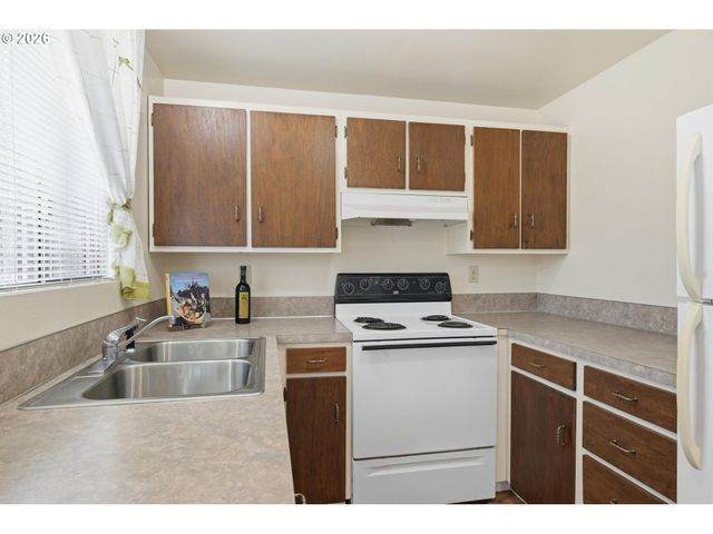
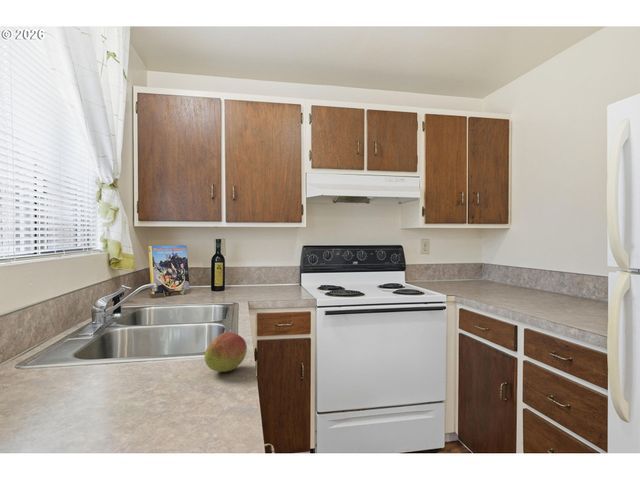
+ fruit [203,331,248,373]
